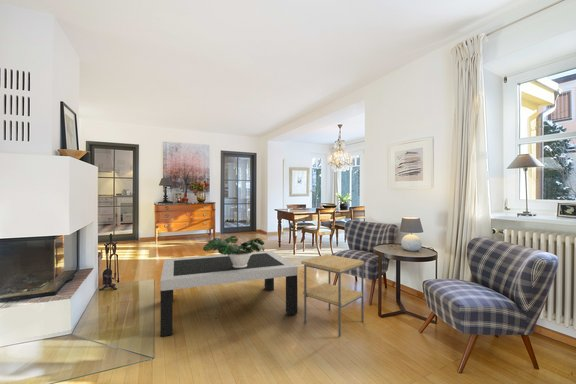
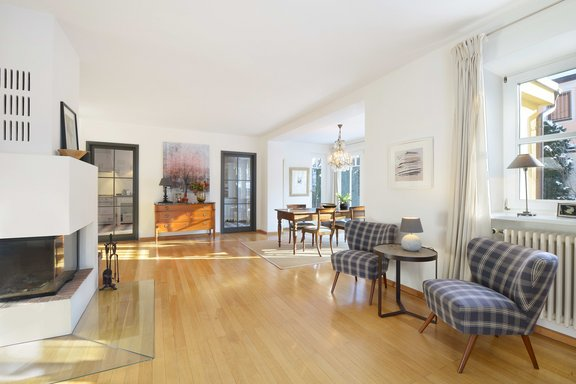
- coffee table [159,250,299,337]
- side table [300,253,365,338]
- potted plant [202,235,266,268]
